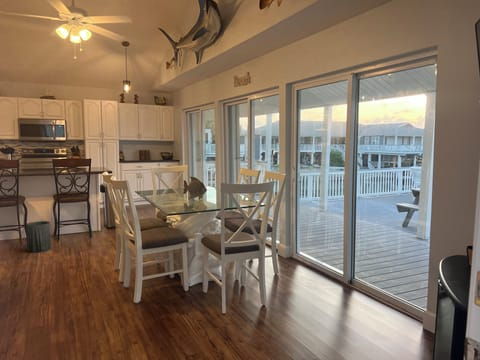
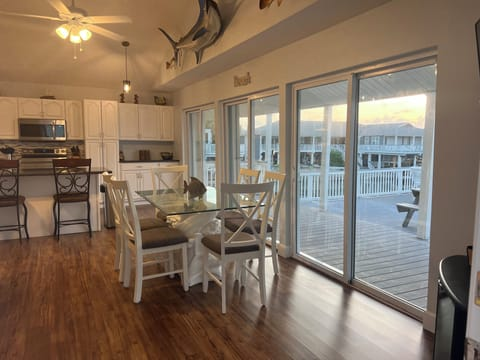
- trash can [25,220,52,253]
